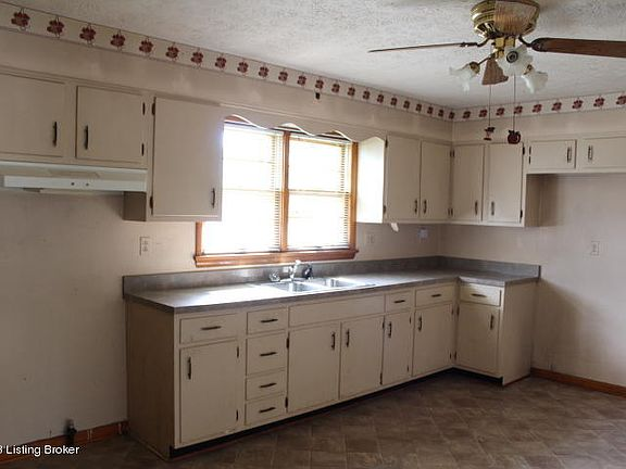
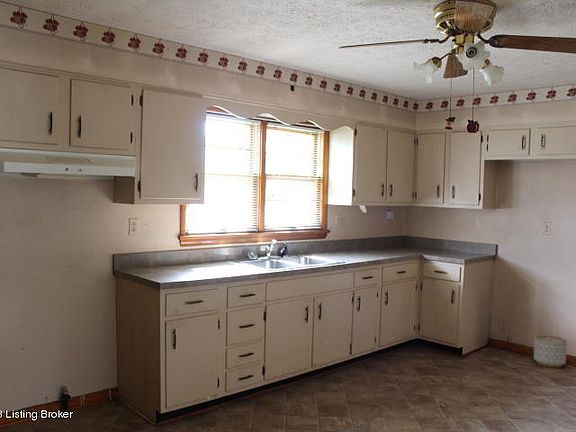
+ planter [533,334,568,368]
